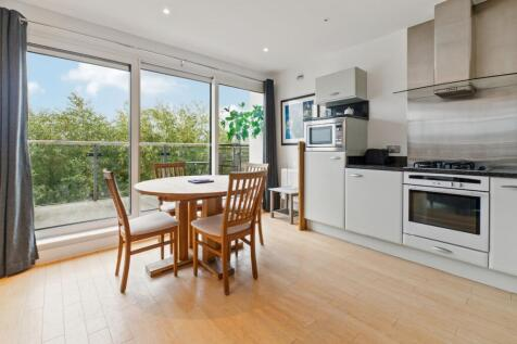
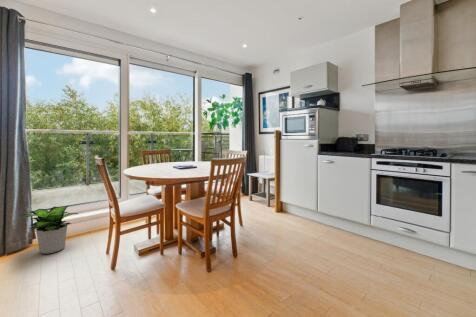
+ potted plant [22,205,79,255]
